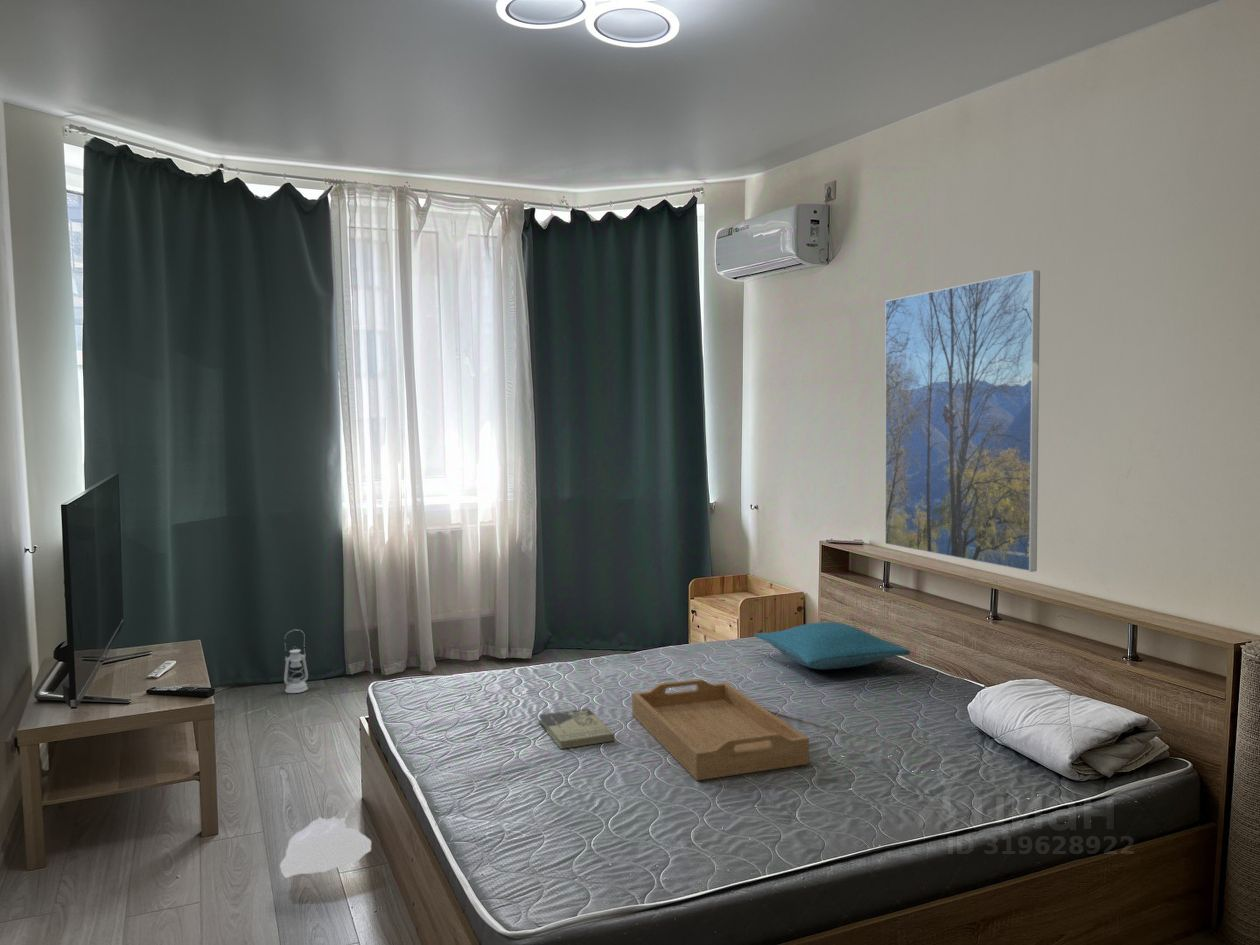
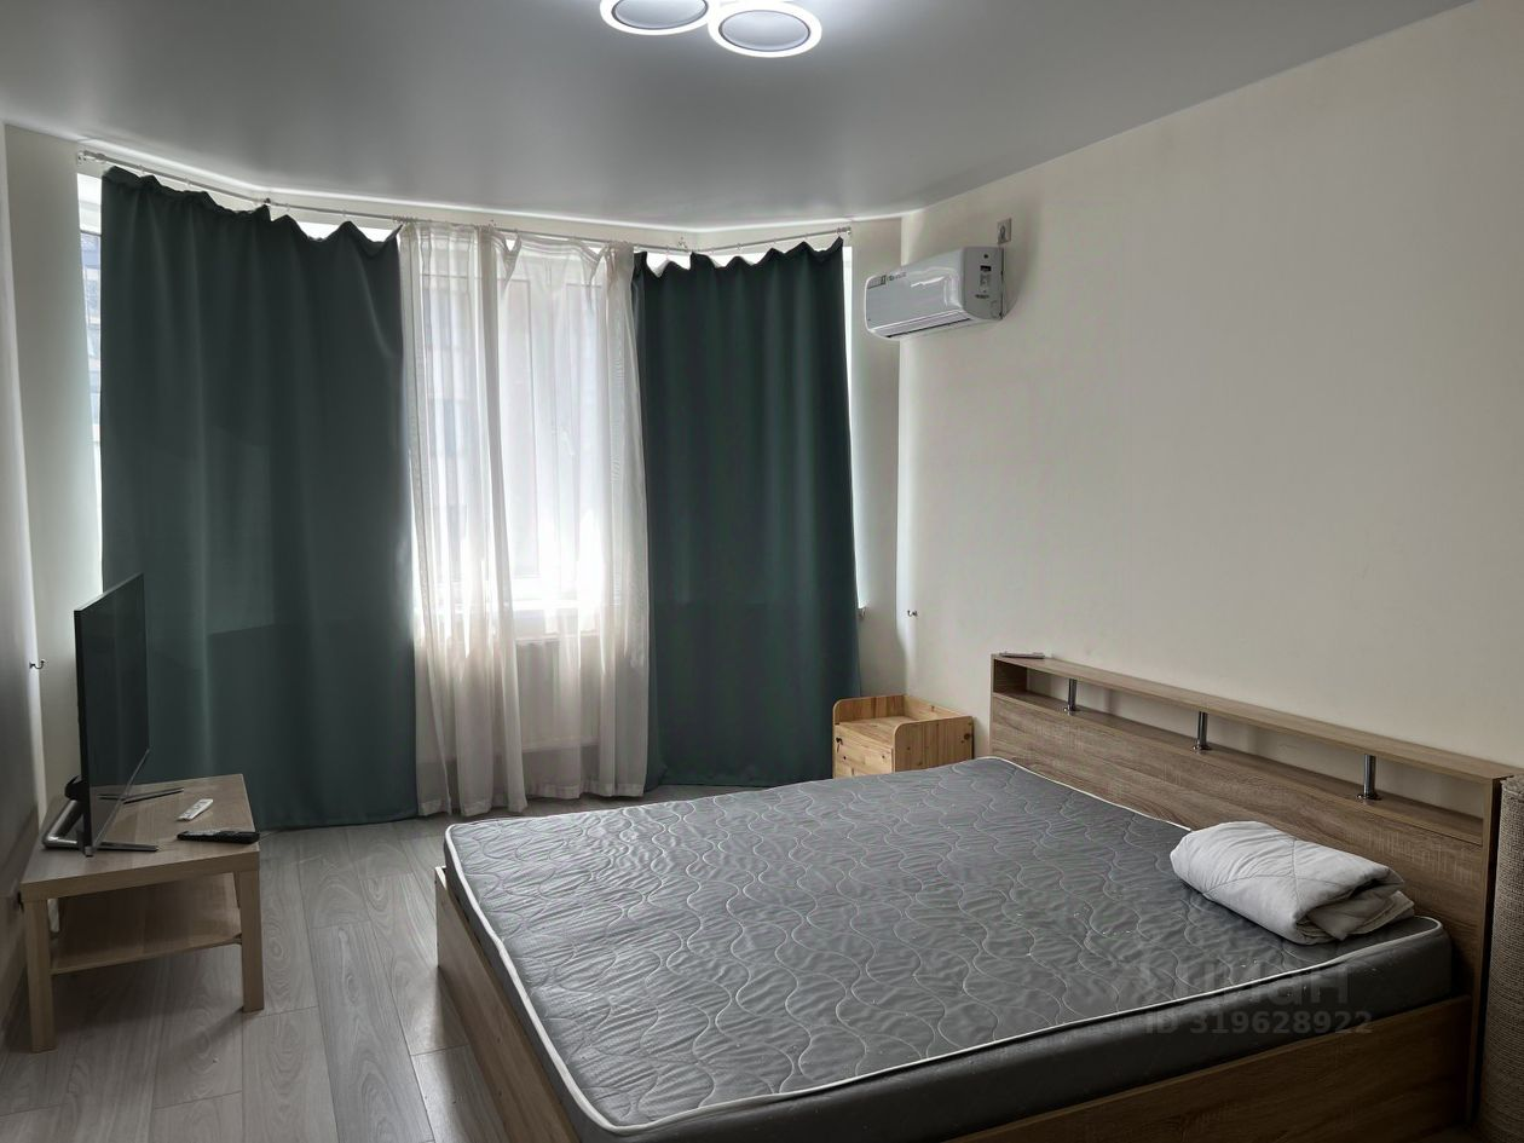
- serving tray [631,678,810,781]
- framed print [884,269,1041,573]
- book [538,707,616,750]
- lantern [283,628,309,694]
- bag [279,810,372,879]
- pillow [754,621,911,670]
